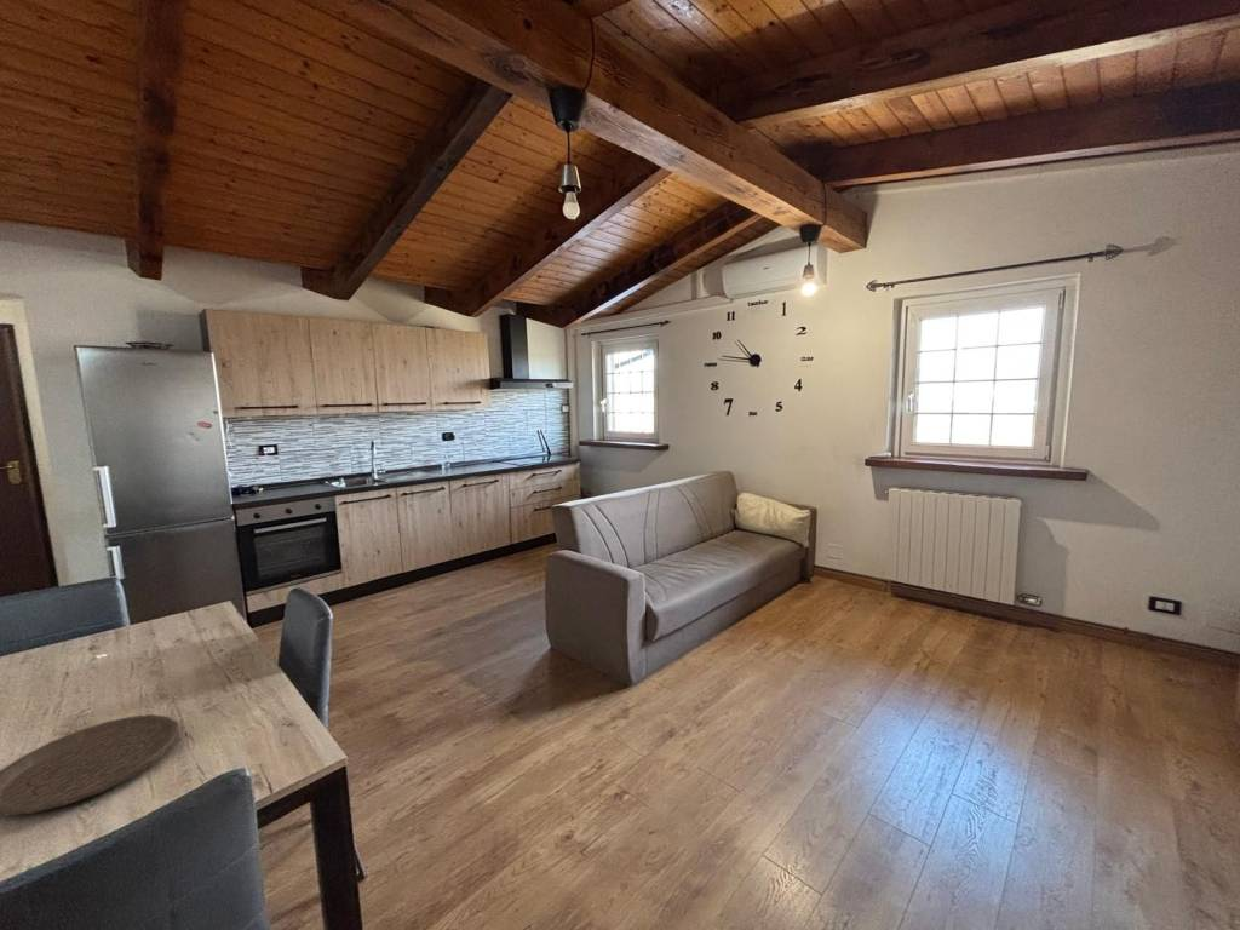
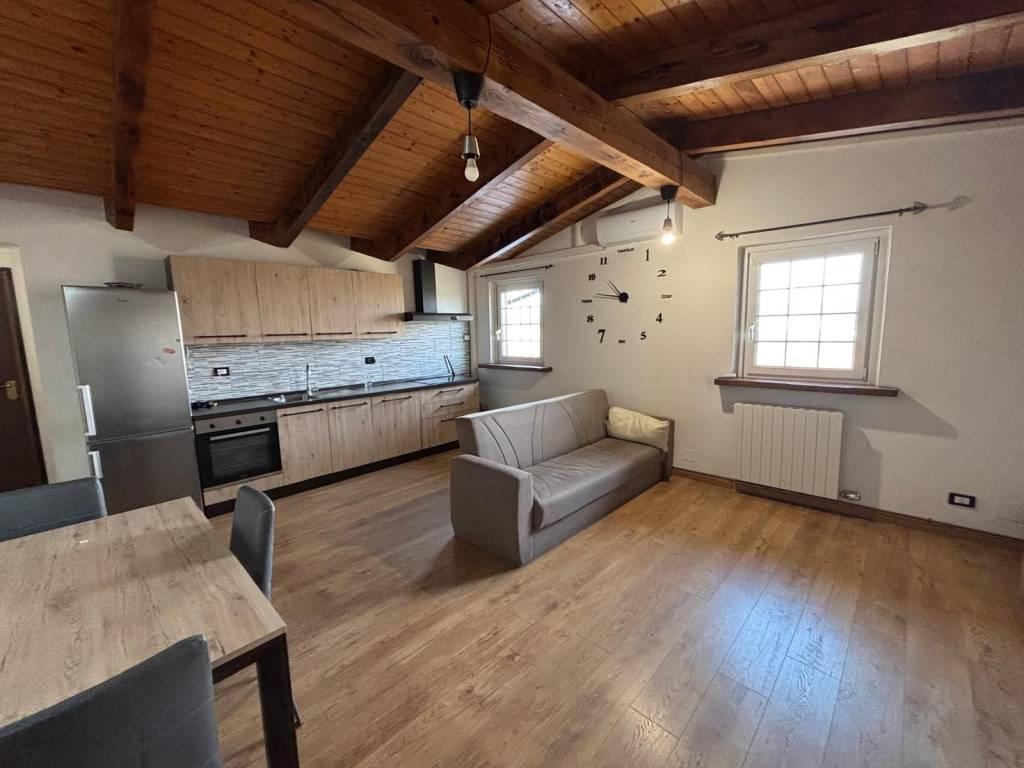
- plate [0,713,179,817]
